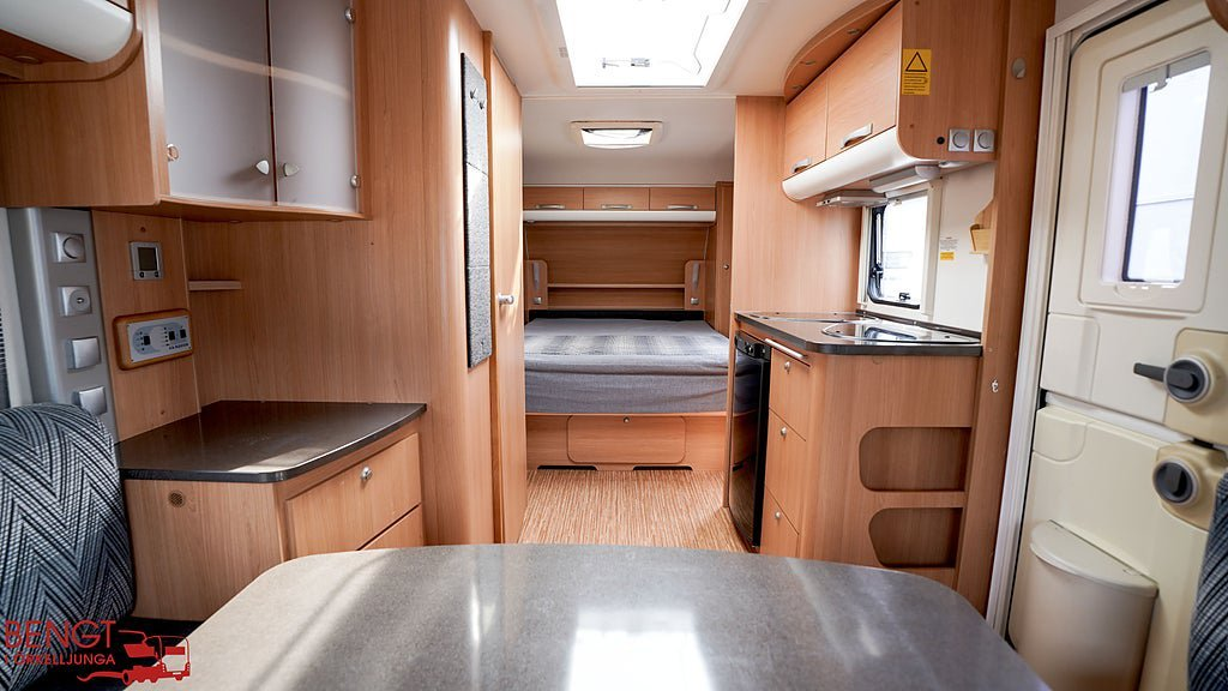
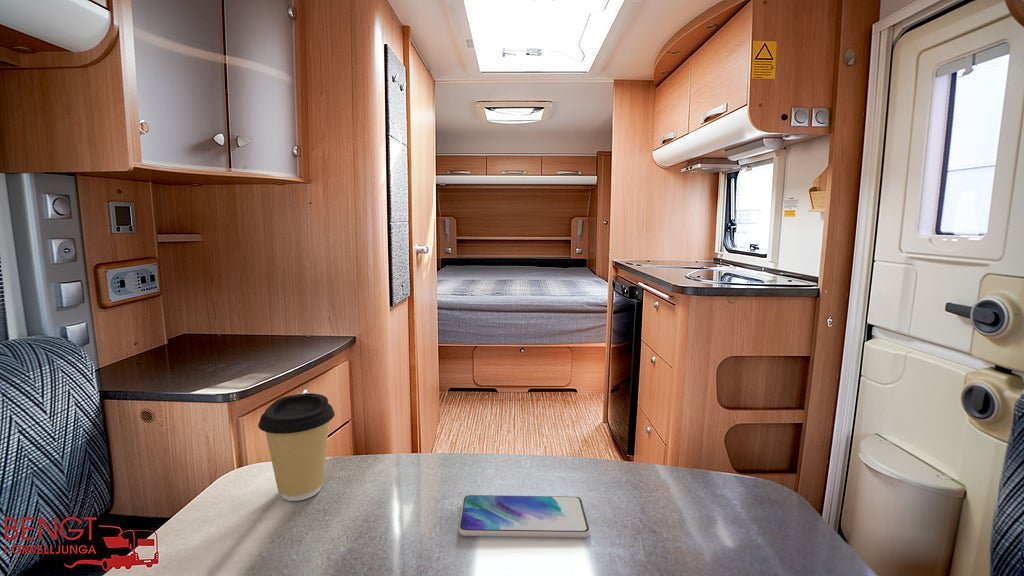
+ smartphone [457,494,591,538]
+ coffee cup [257,392,336,502]
